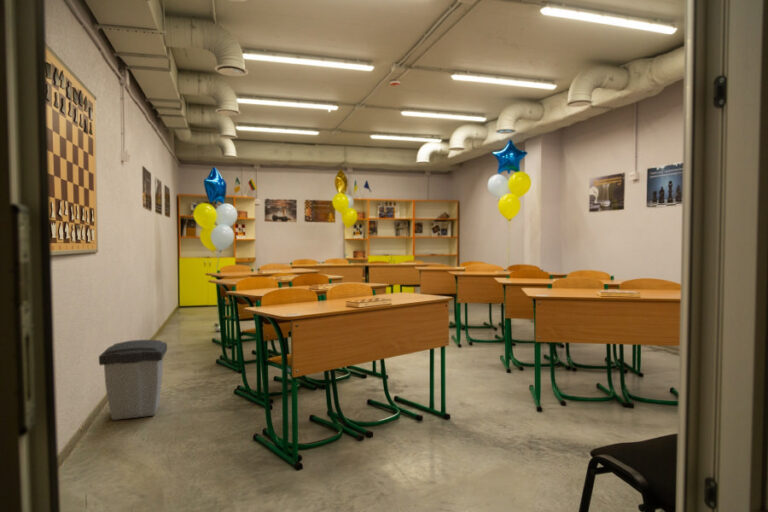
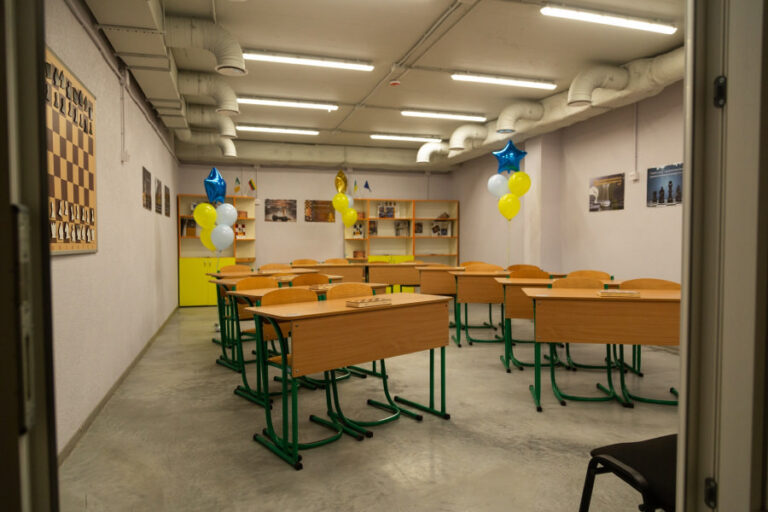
- trash can [98,339,168,421]
